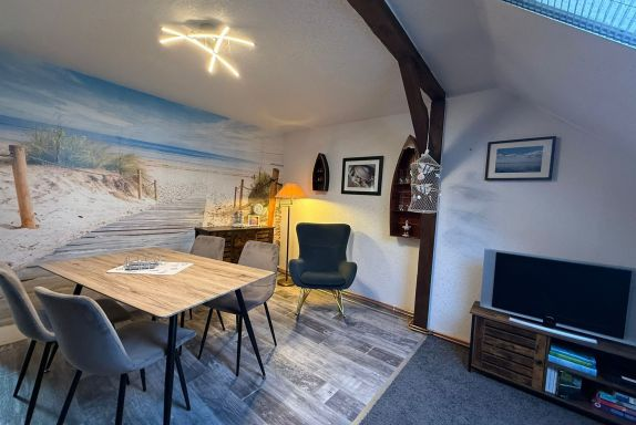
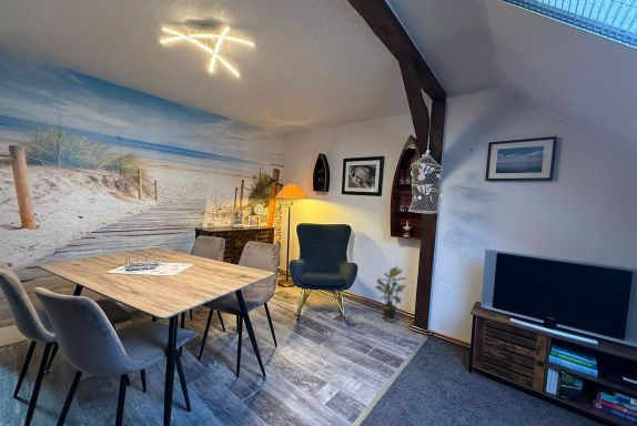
+ potted plant [374,265,407,323]
